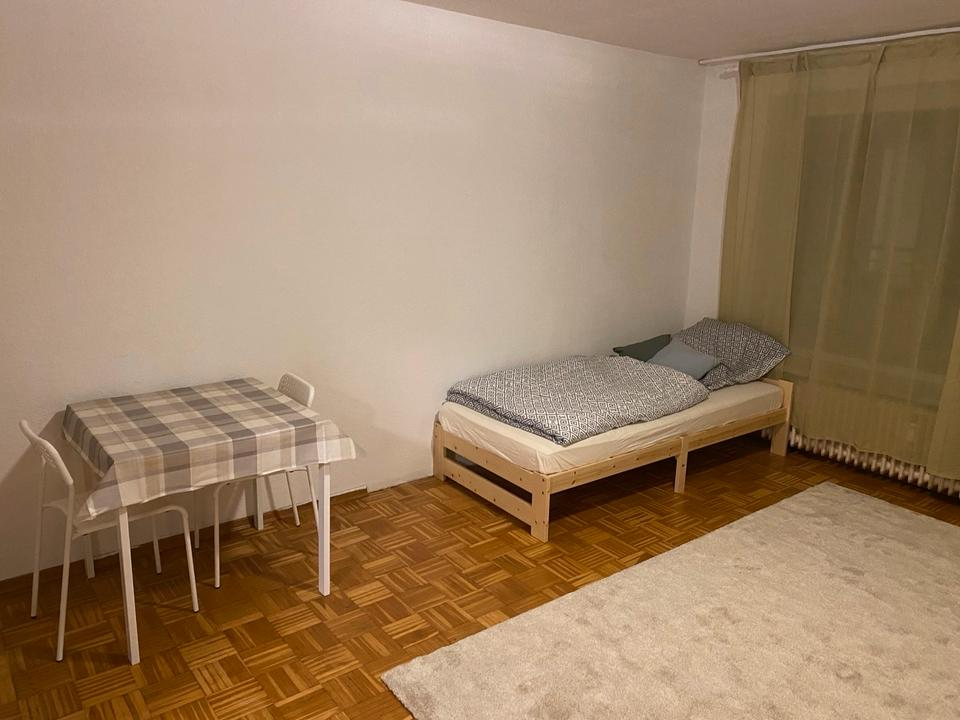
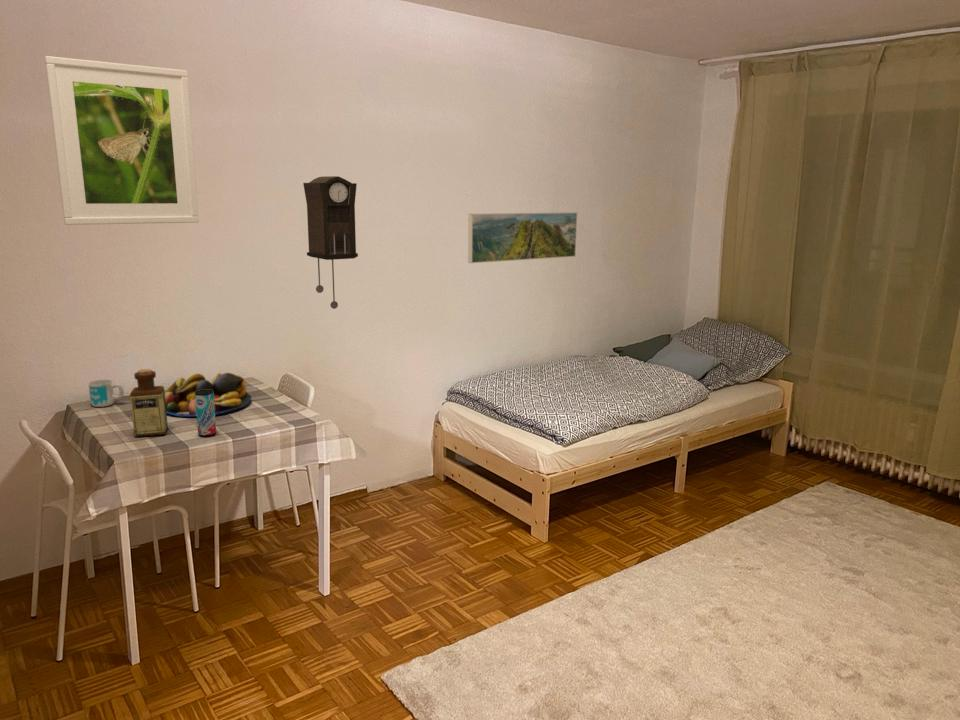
+ fruit bowl [165,372,252,418]
+ pendulum clock [302,175,359,310]
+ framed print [467,211,578,264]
+ bottle [129,368,169,438]
+ beverage can [195,390,217,437]
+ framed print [44,55,200,226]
+ mug [87,378,125,408]
